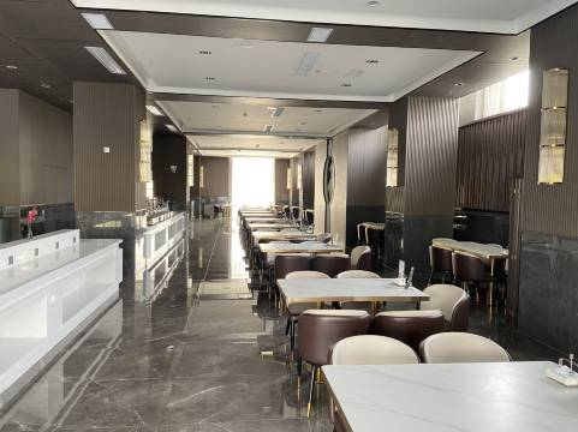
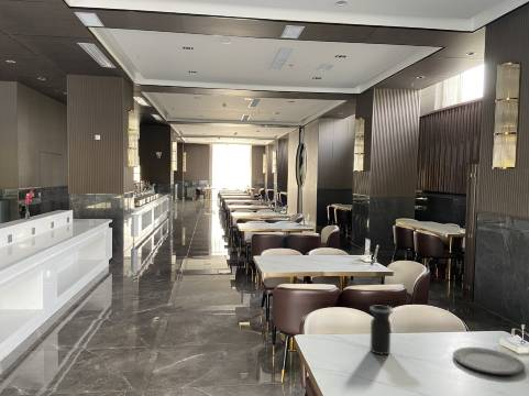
+ vase [368,305,395,356]
+ plate [452,345,526,376]
